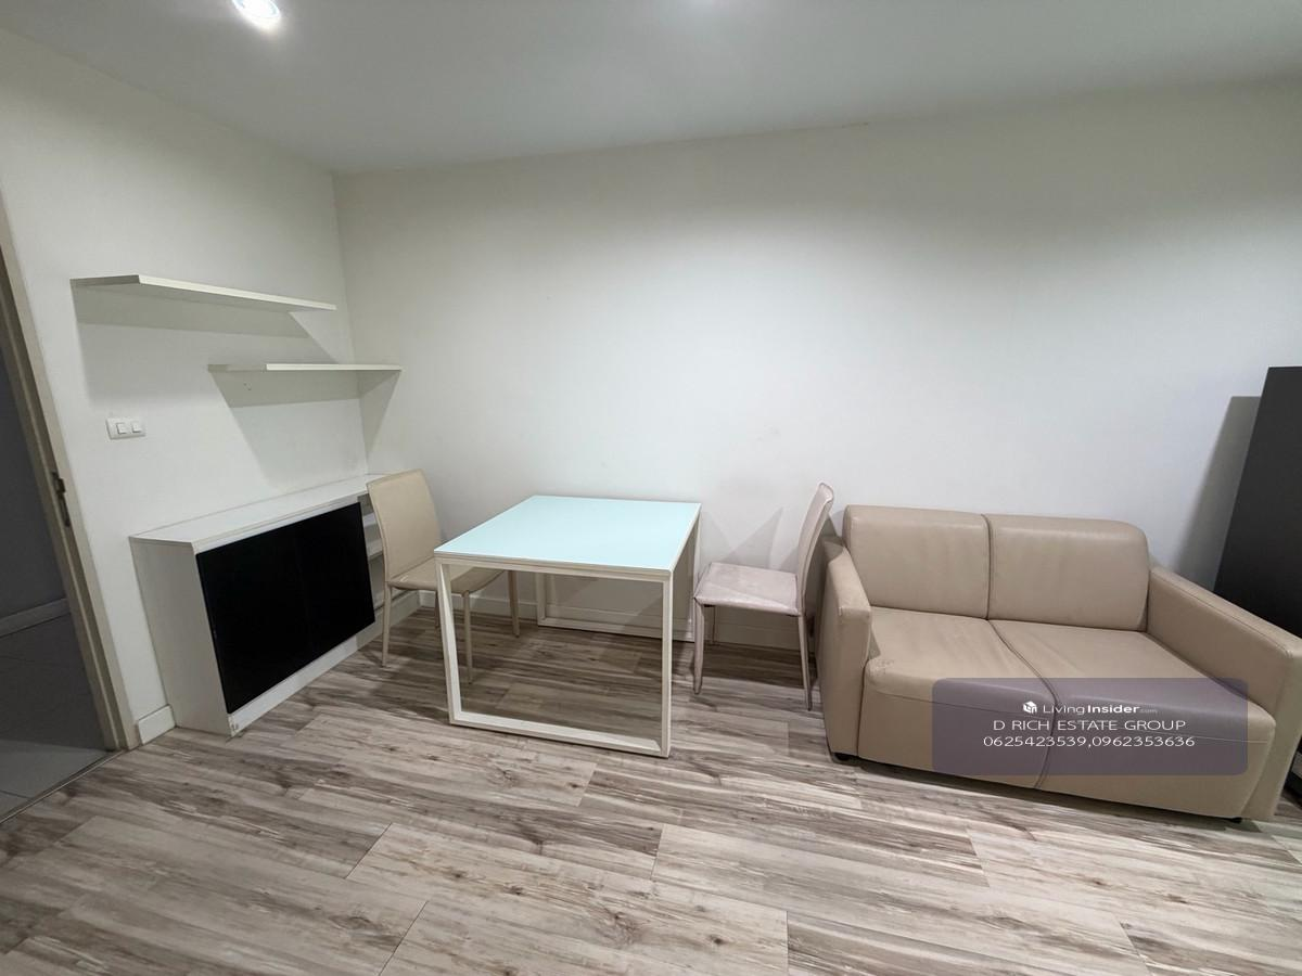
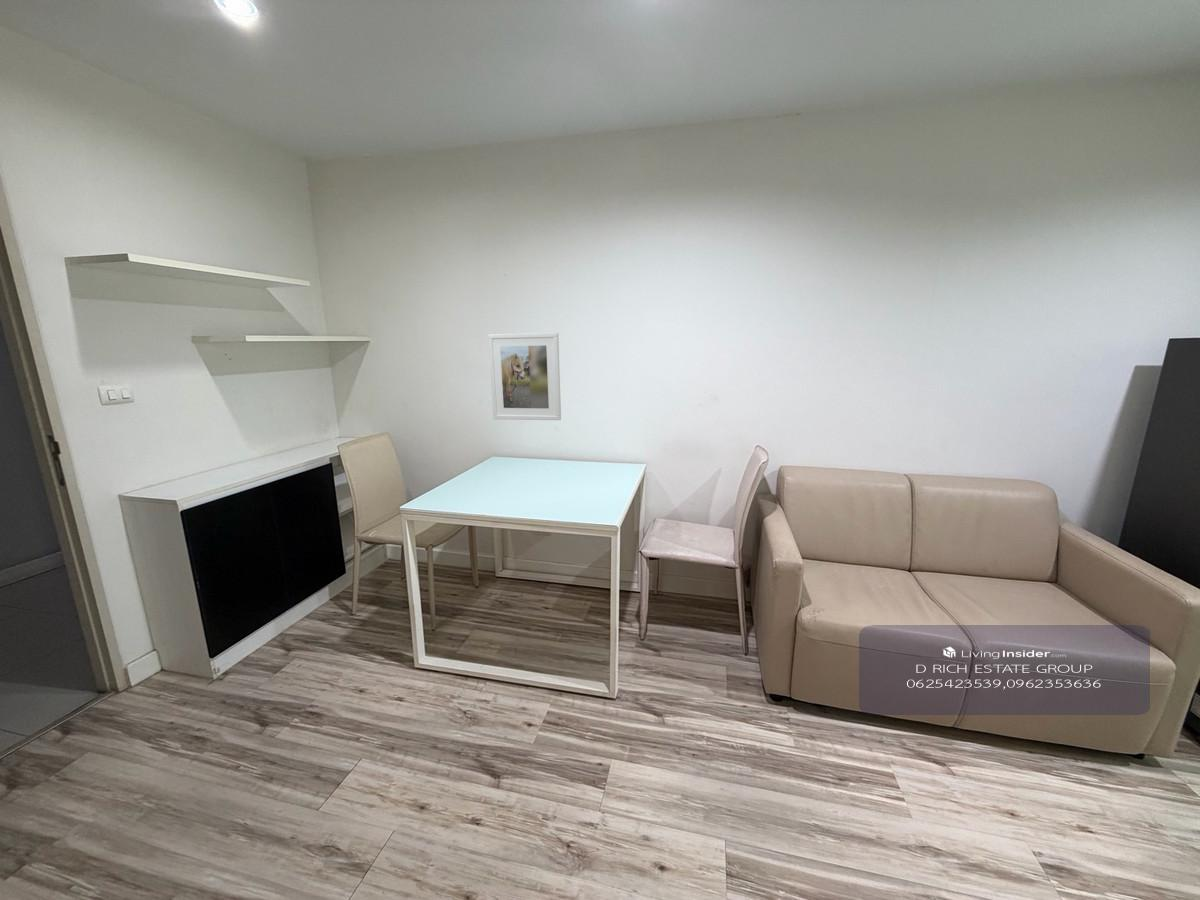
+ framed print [487,332,562,421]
